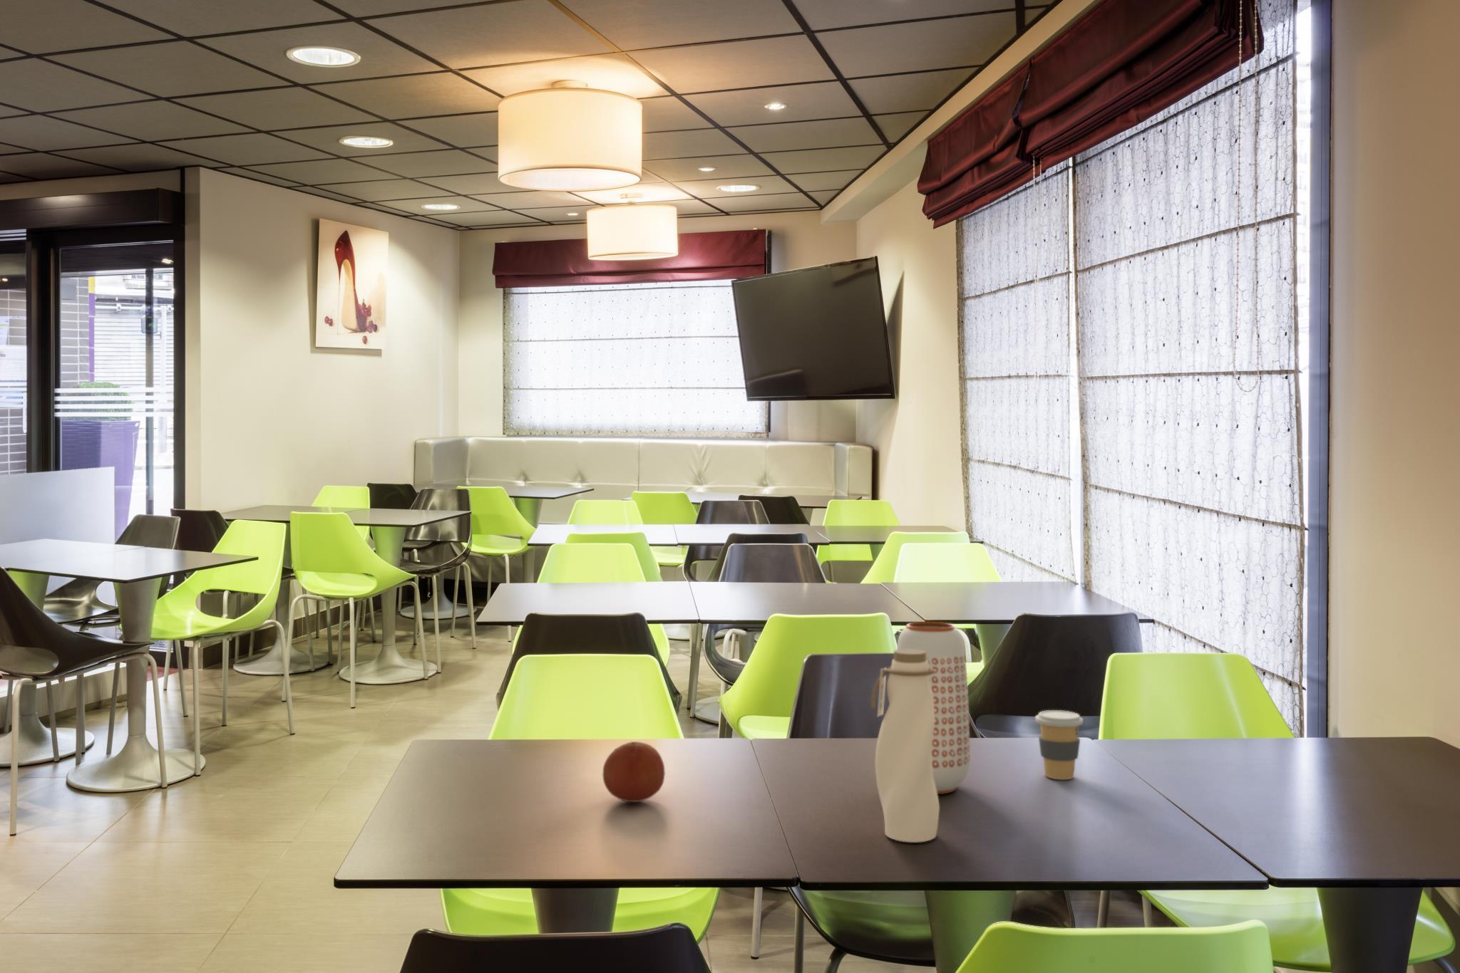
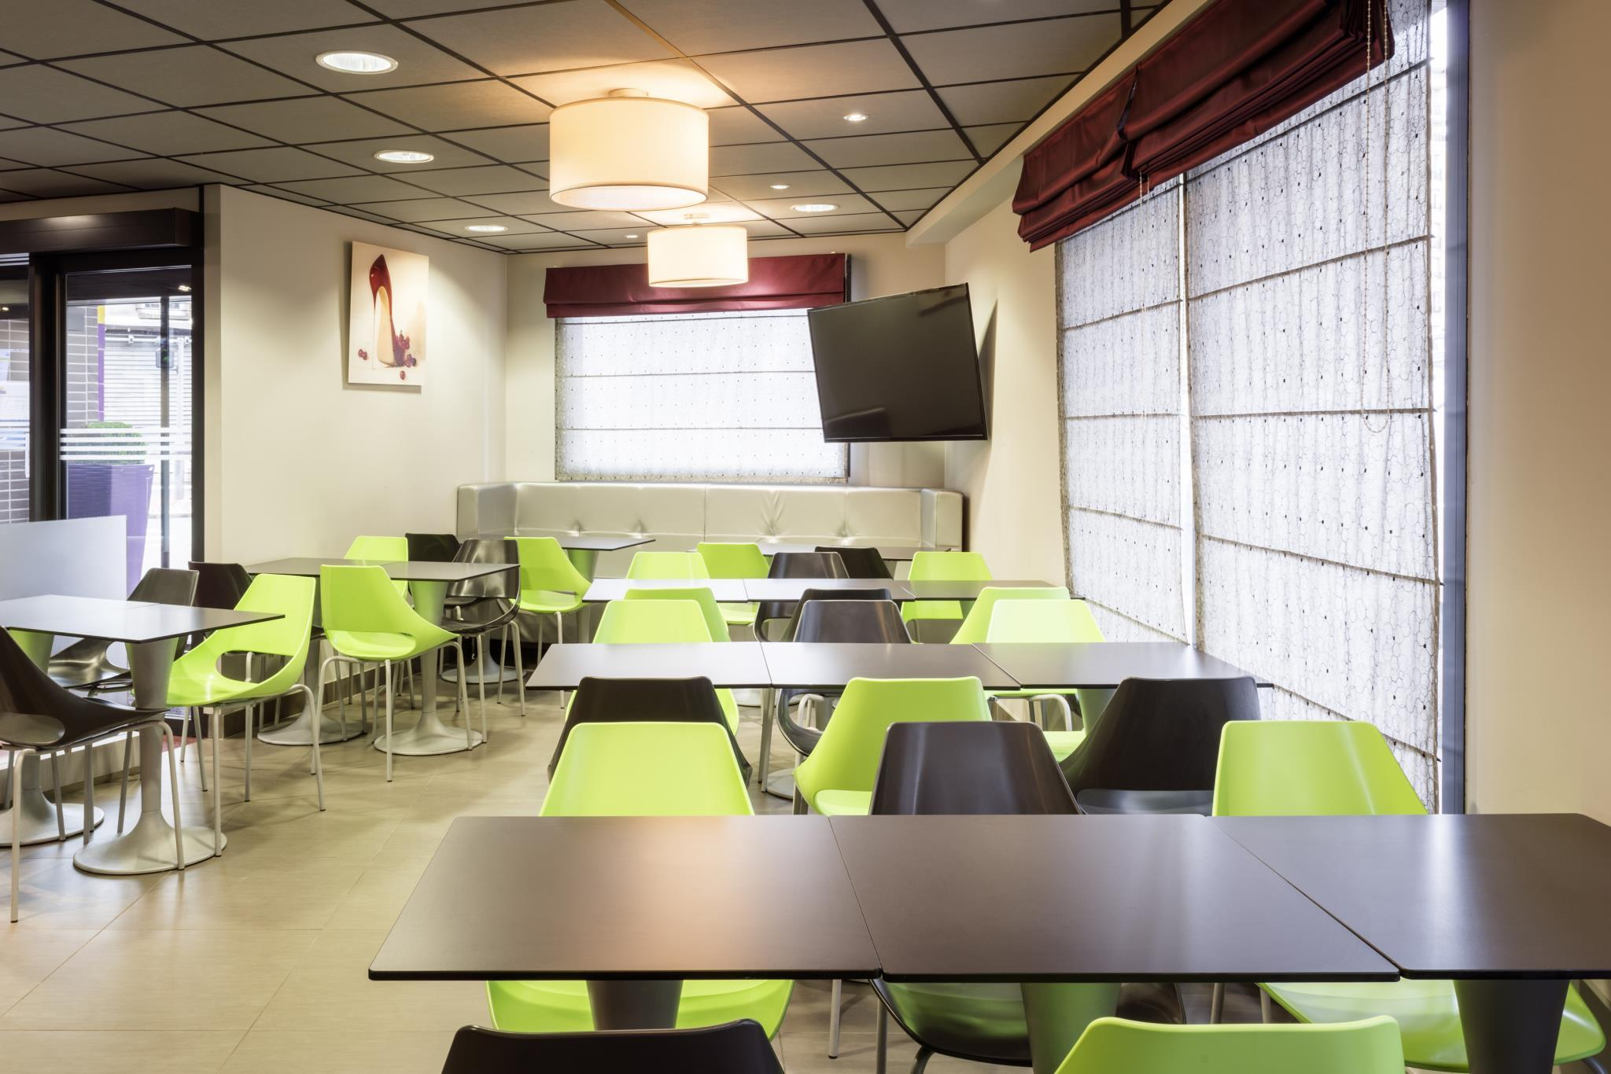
- fruit [602,741,666,803]
- water bottle [870,649,941,843]
- planter [896,621,971,795]
- coffee cup [1034,709,1083,780]
